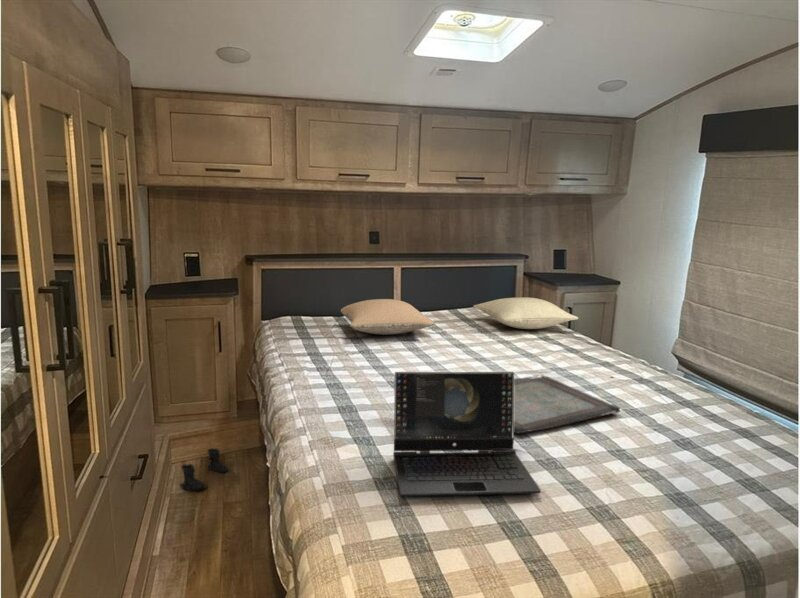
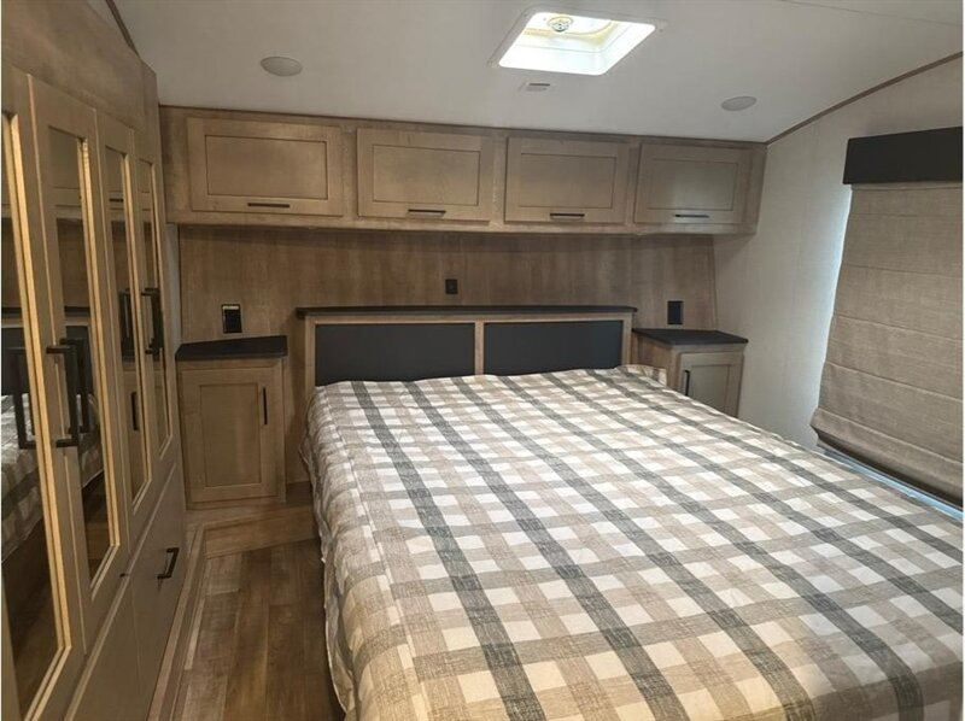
- serving tray [514,374,621,435]
- boots [179,447,231,492]
- pillow [472,296,579,330]
- pillow [340,298,435,336]
- laptop [392,371,542,497]
